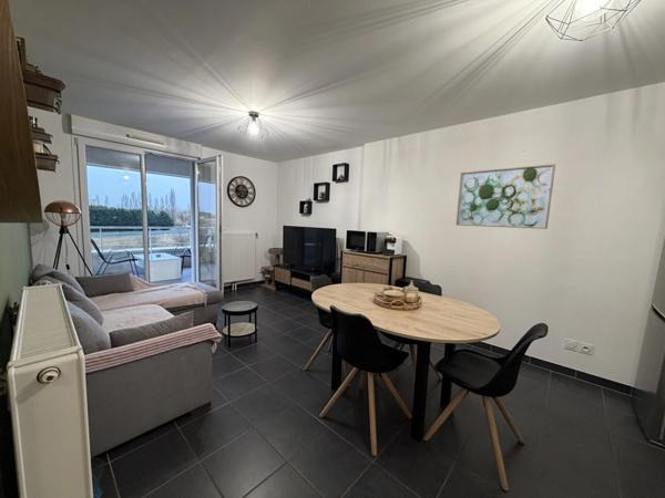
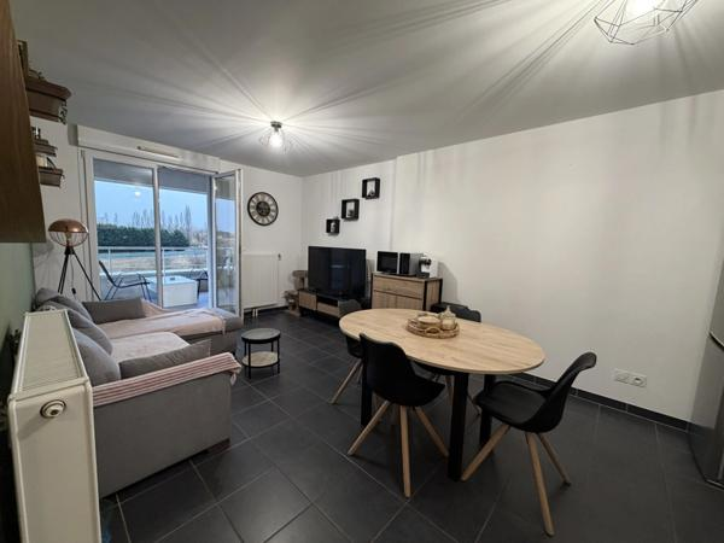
- wall art [454,163,556,230]
